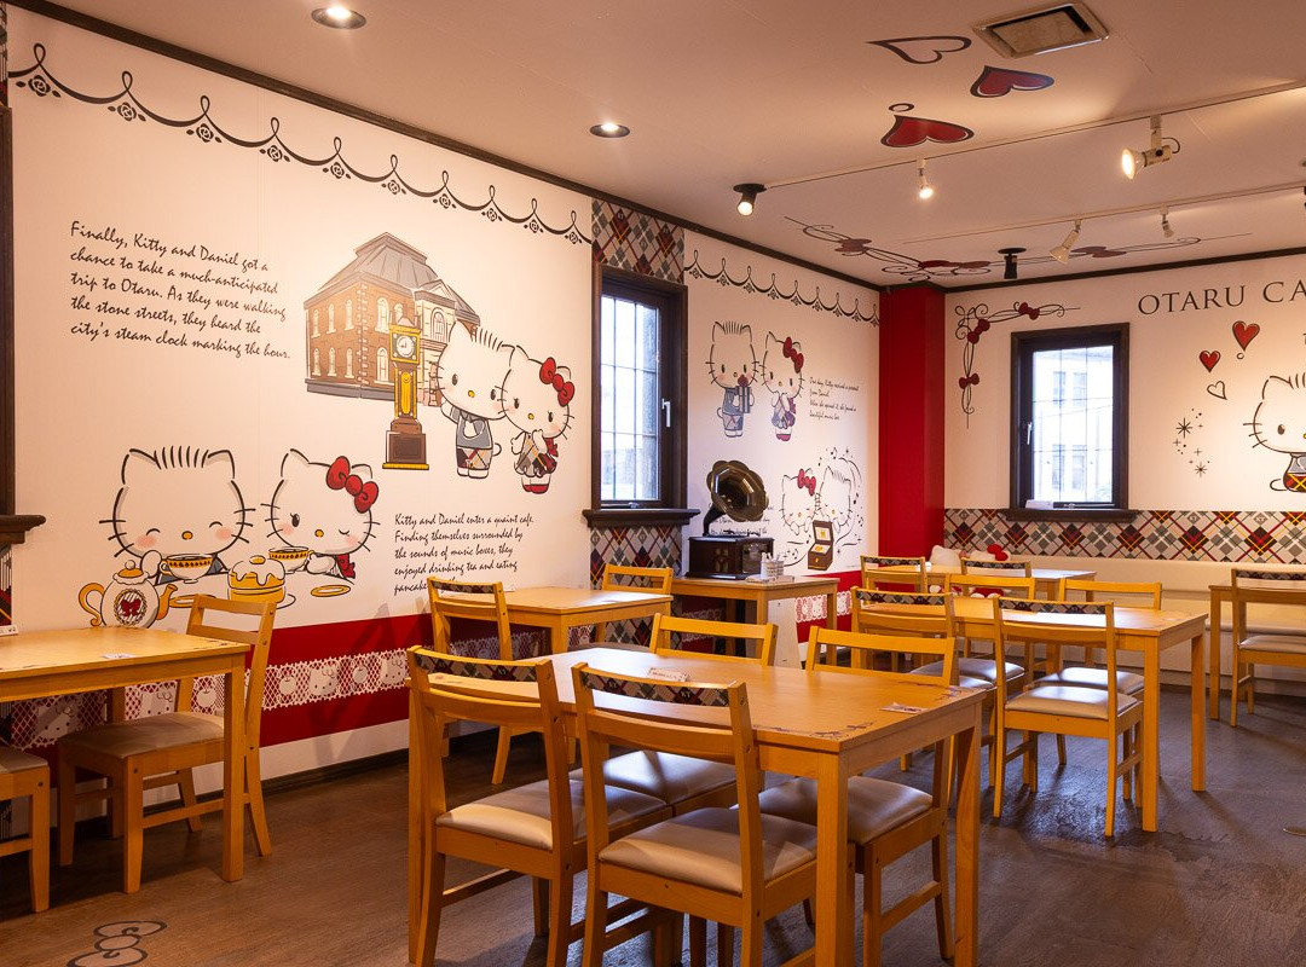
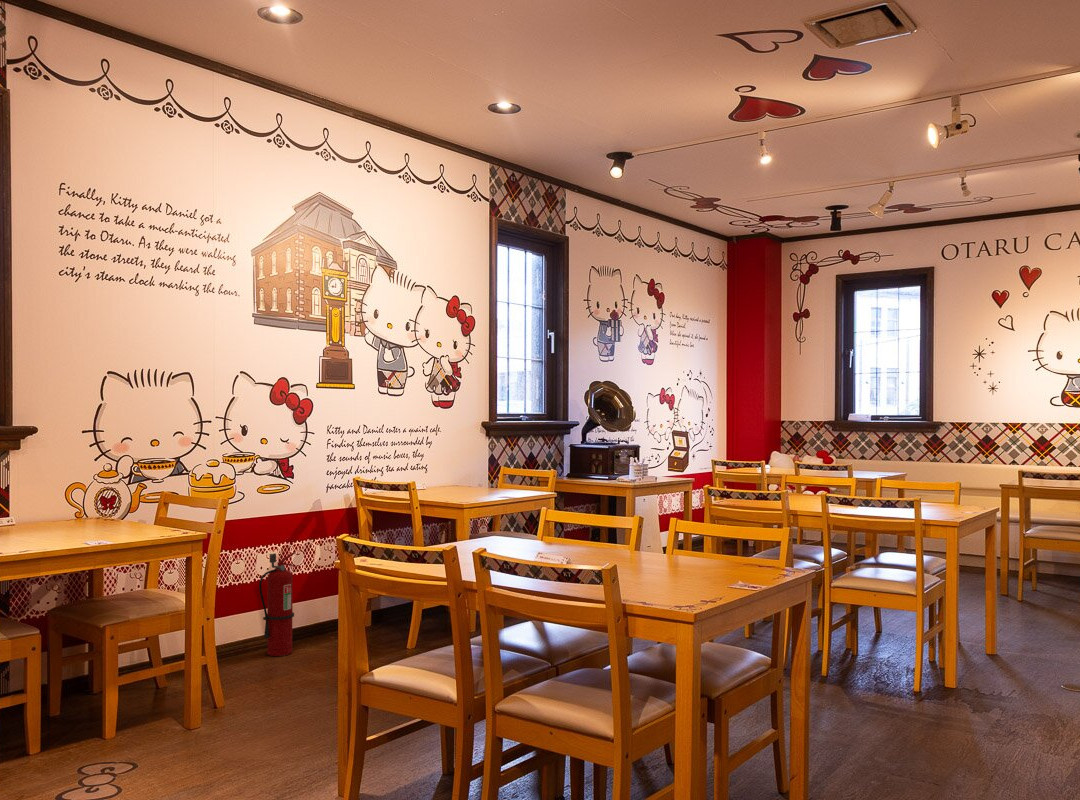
+ fire extinguisher [258,551,297,657]
